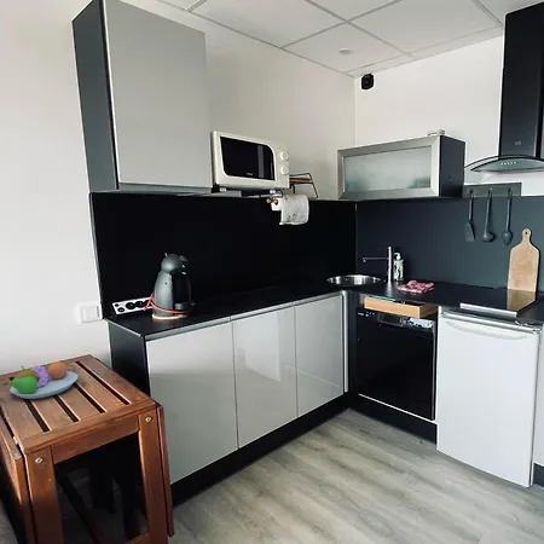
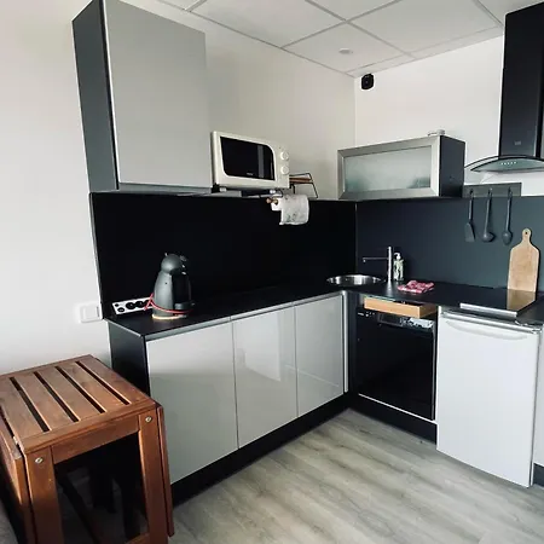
- fruit bowl [1,359,79,400]
